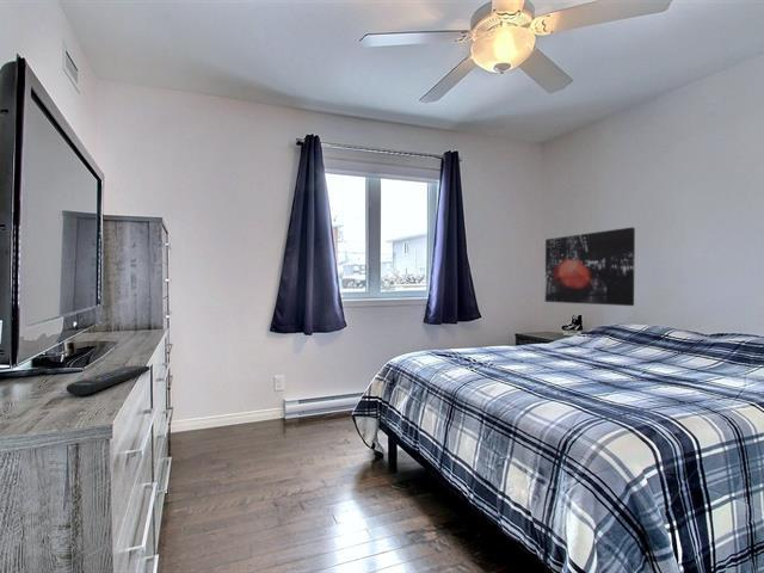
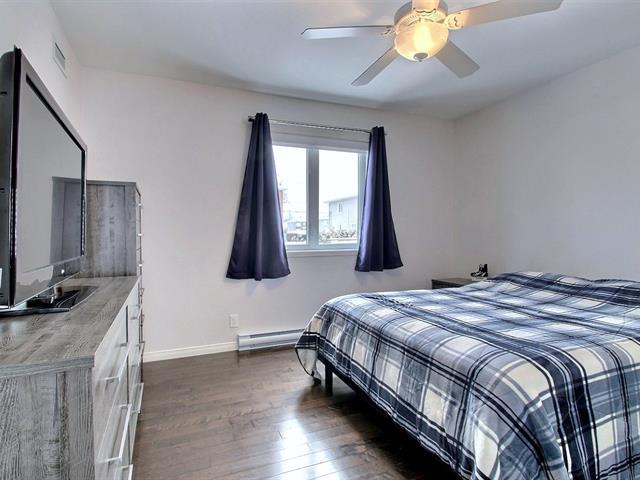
- wall art [544,227,636,307]
- remote control [66,364,152,396]
